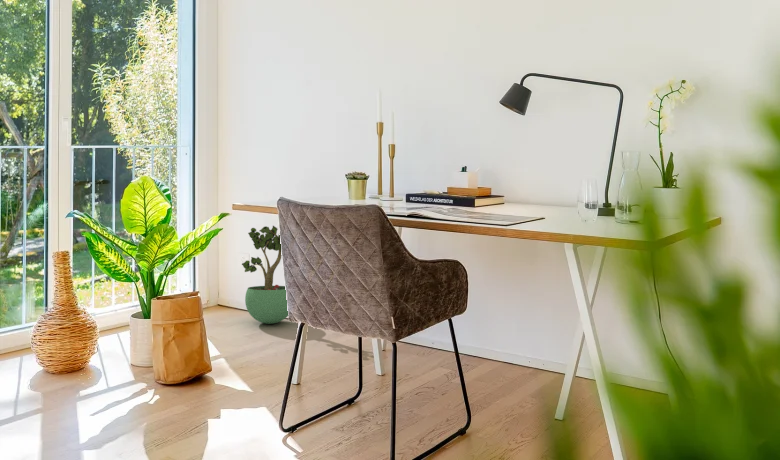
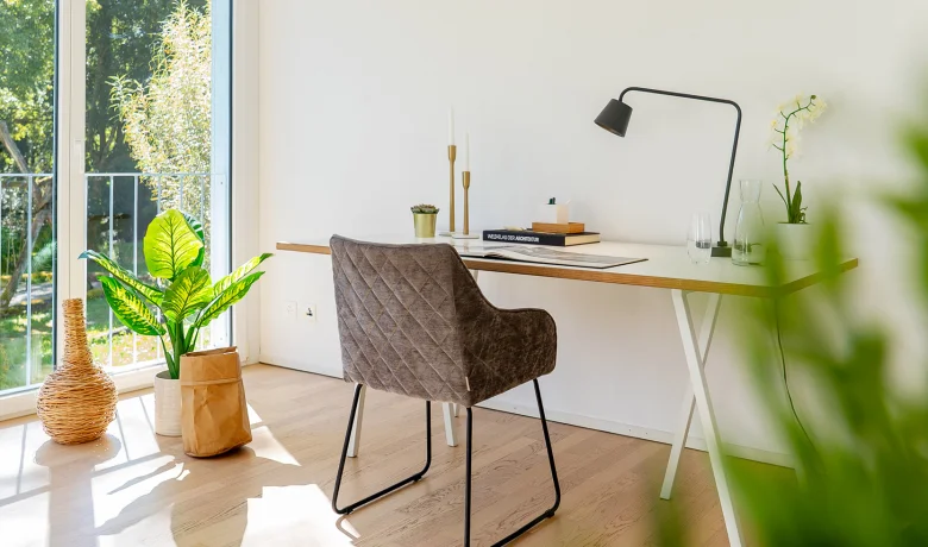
- potted plant [241,225,289,325]
